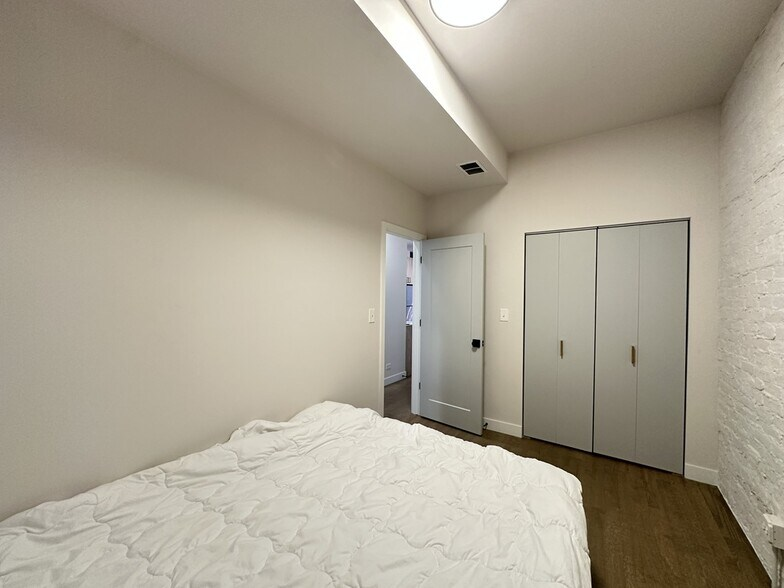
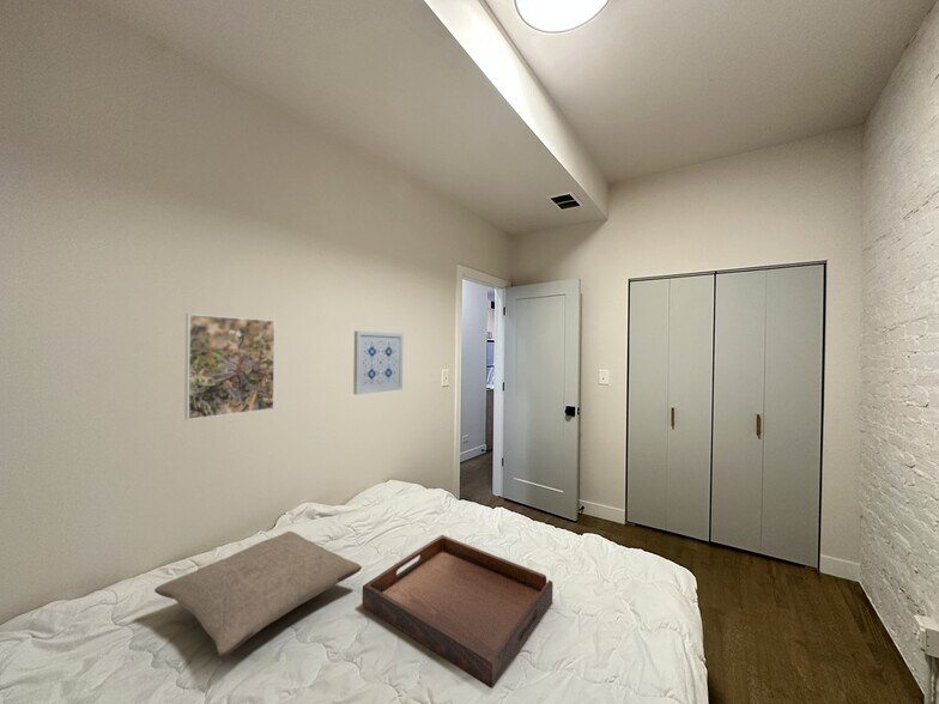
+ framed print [183,312,277,421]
+ wall art [352,329,405,395]
+ serving tray [362,534,553,690]
+ pillow [153,530,363,659]
